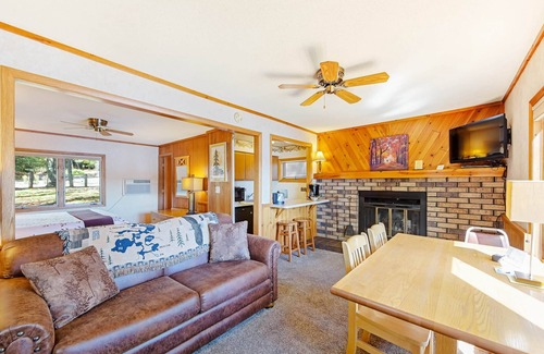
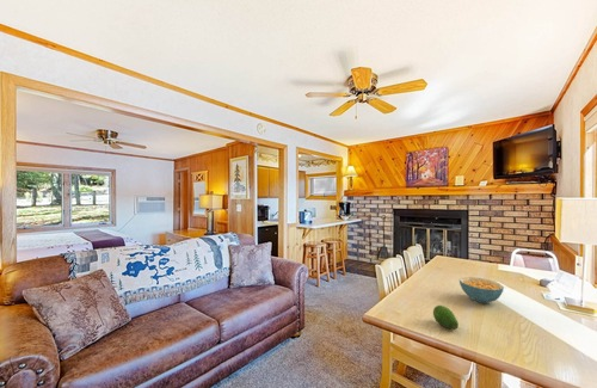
+ cereal bowl [458,276,505,304]
+ fruit [432,304,460,331]
